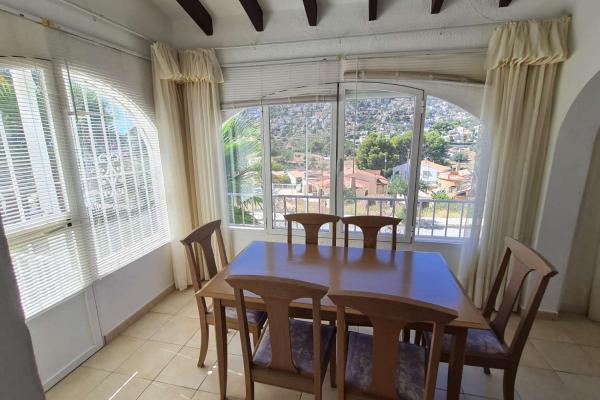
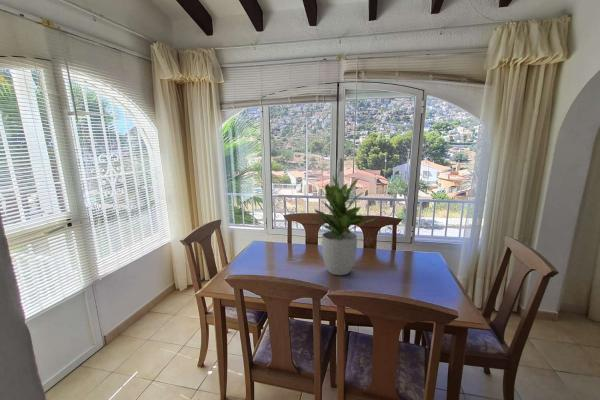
+ potted plant [306,176,376,276]
